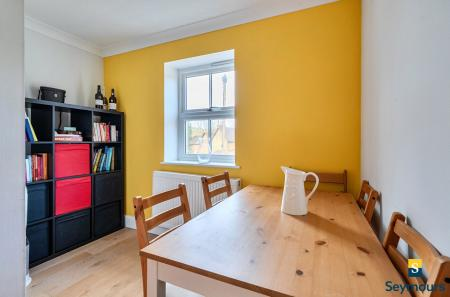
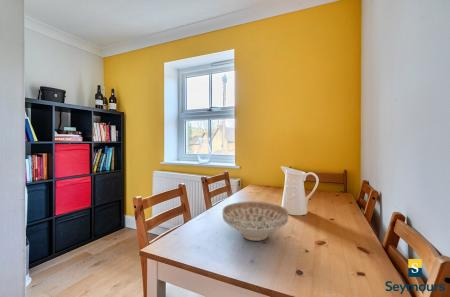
+ decorative bowl [221,200,290,242]
